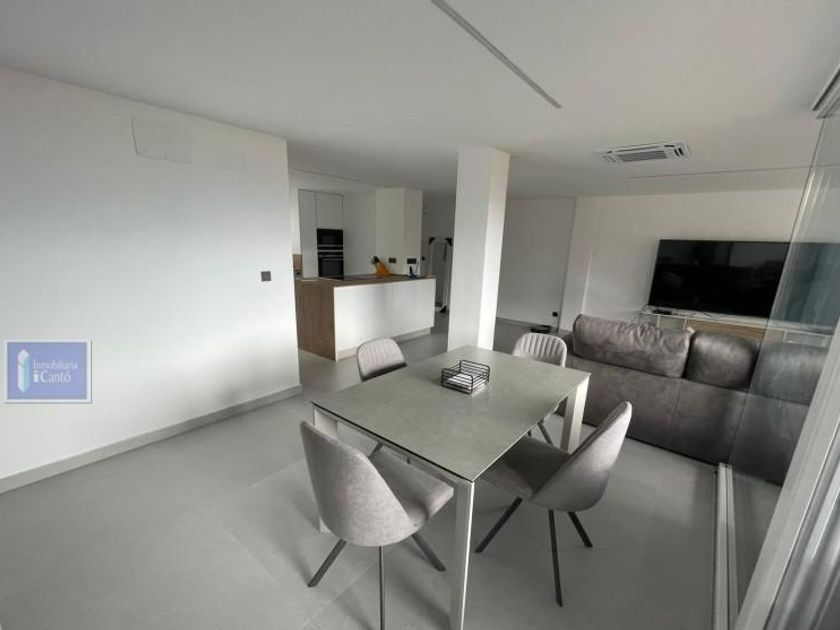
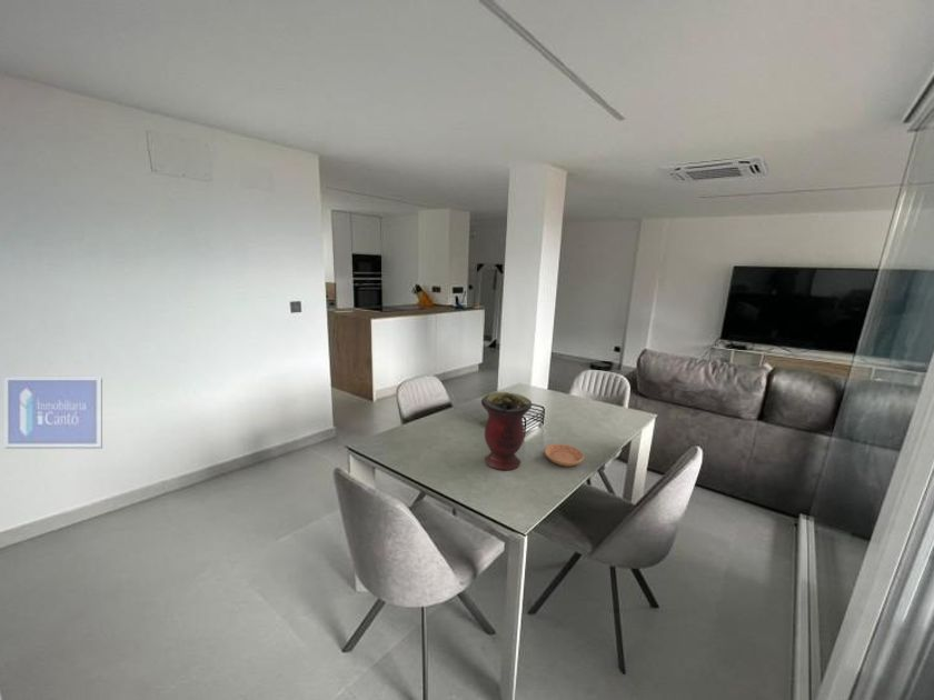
+ saucer [544,443,585,468]
+ vase [480,391,533,471]
